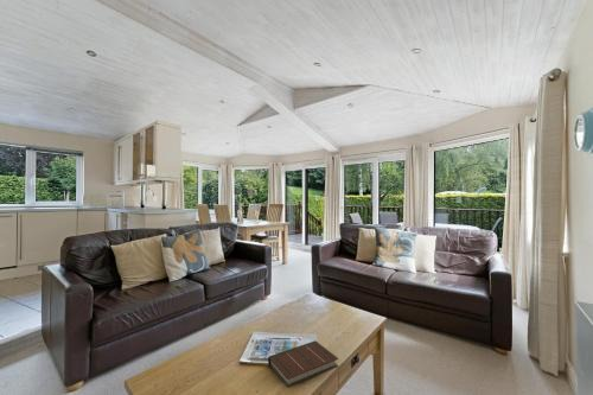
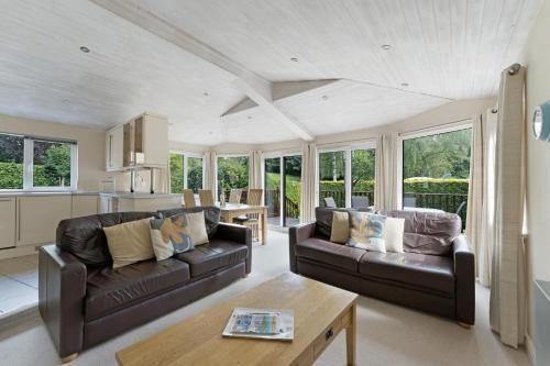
- book [267,339,339,389]
